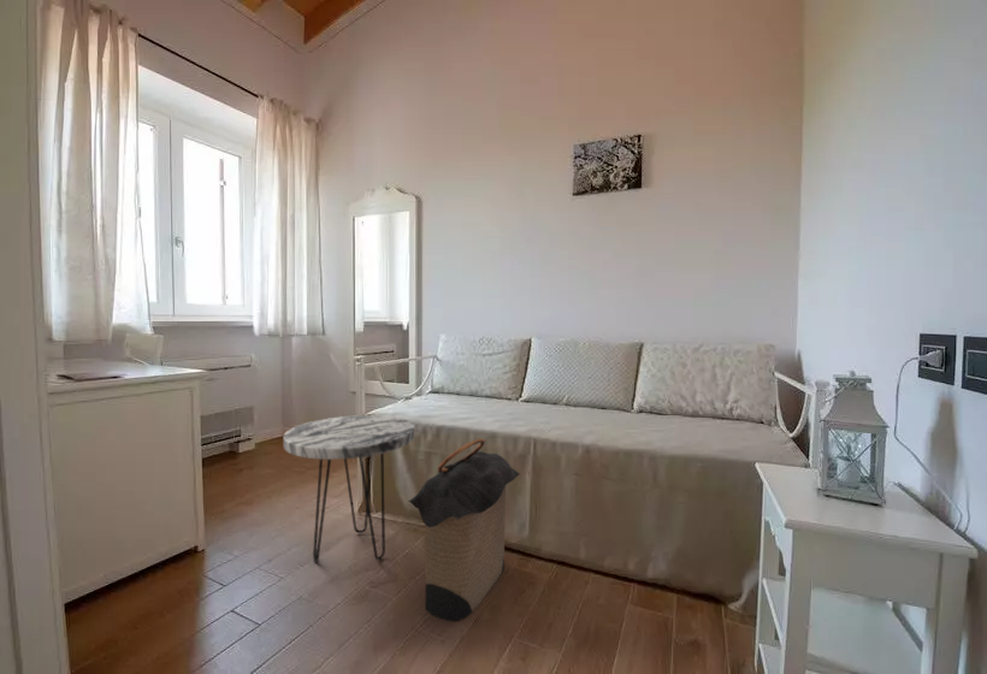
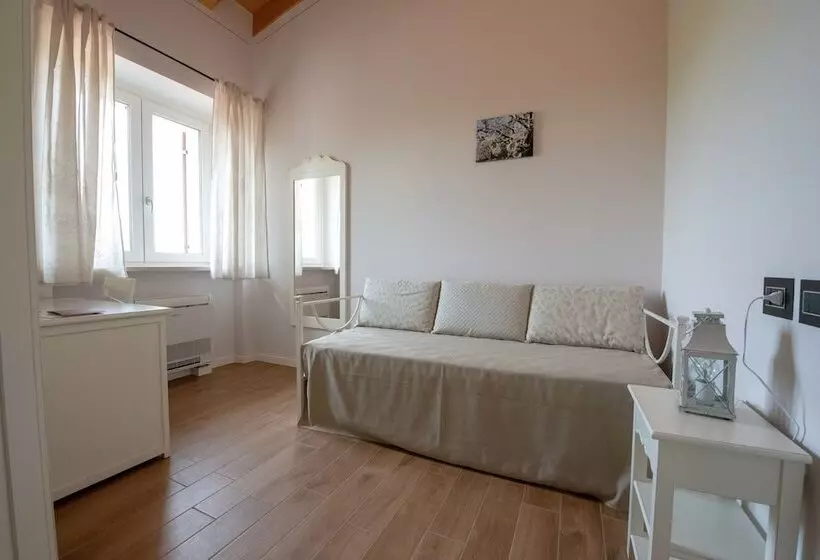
- laundry hamper [407,437,521,622]
- side table [283,414,415,563]
